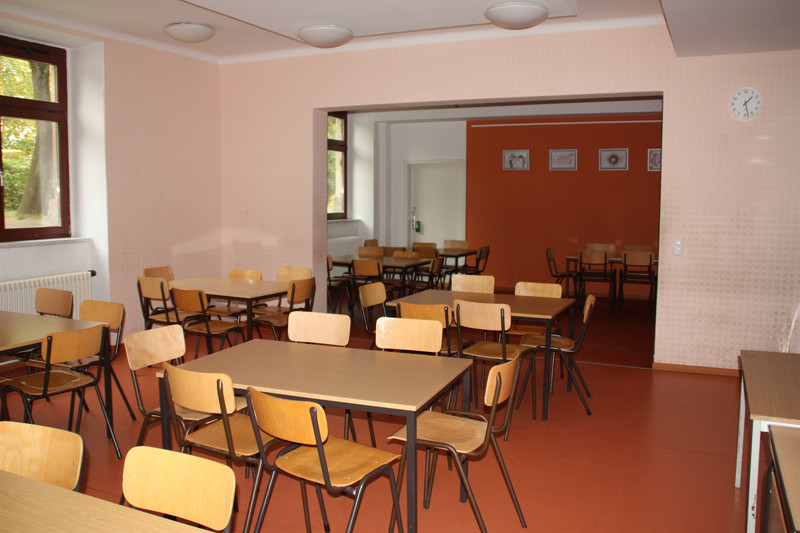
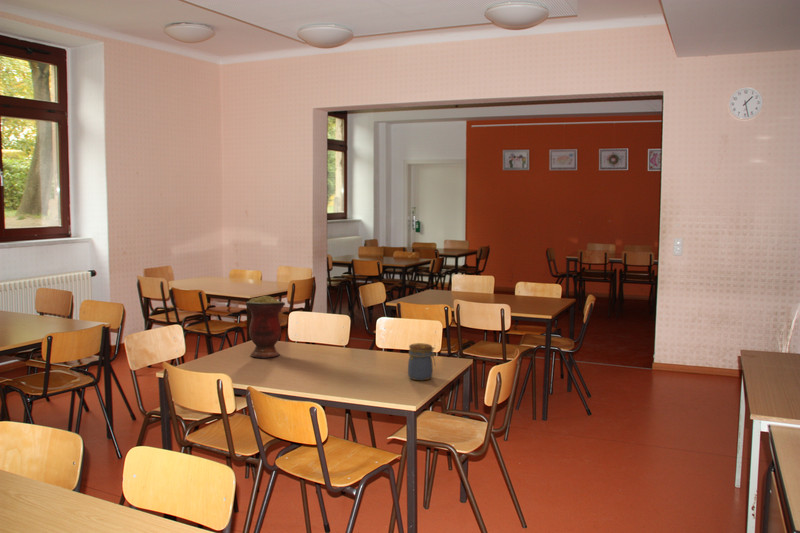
+ vase [245,295,286,359]
+ jar [407,342,436,381]
